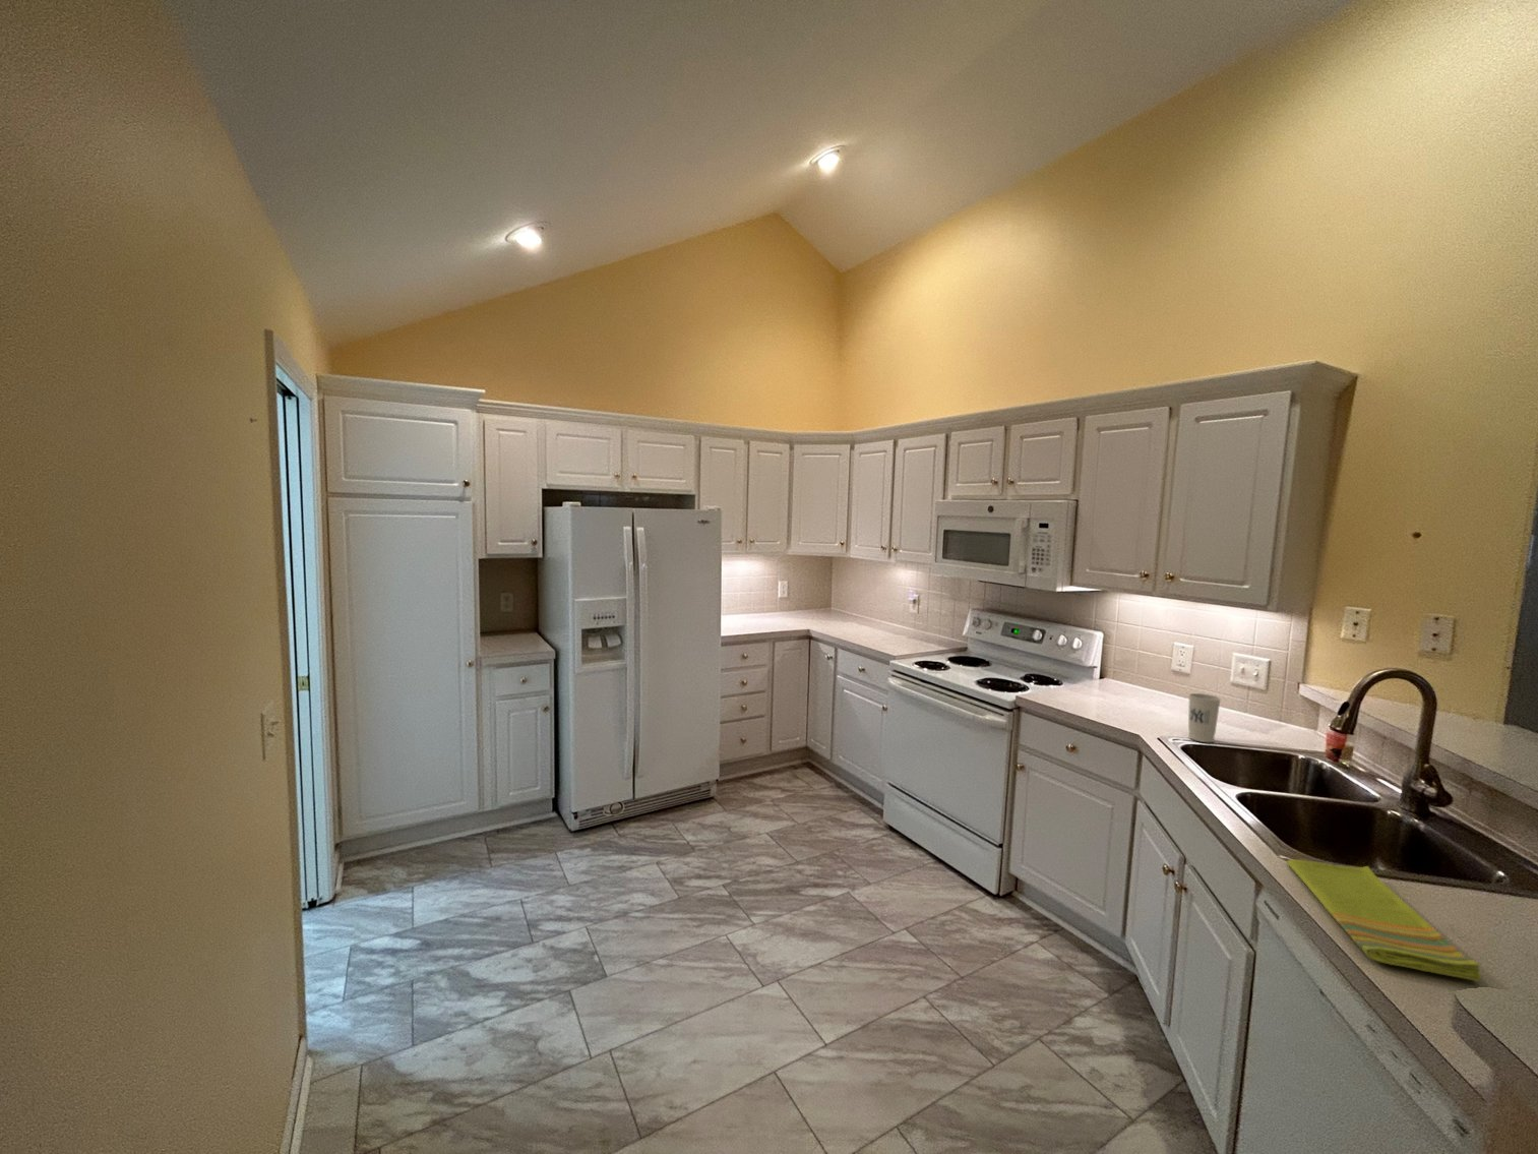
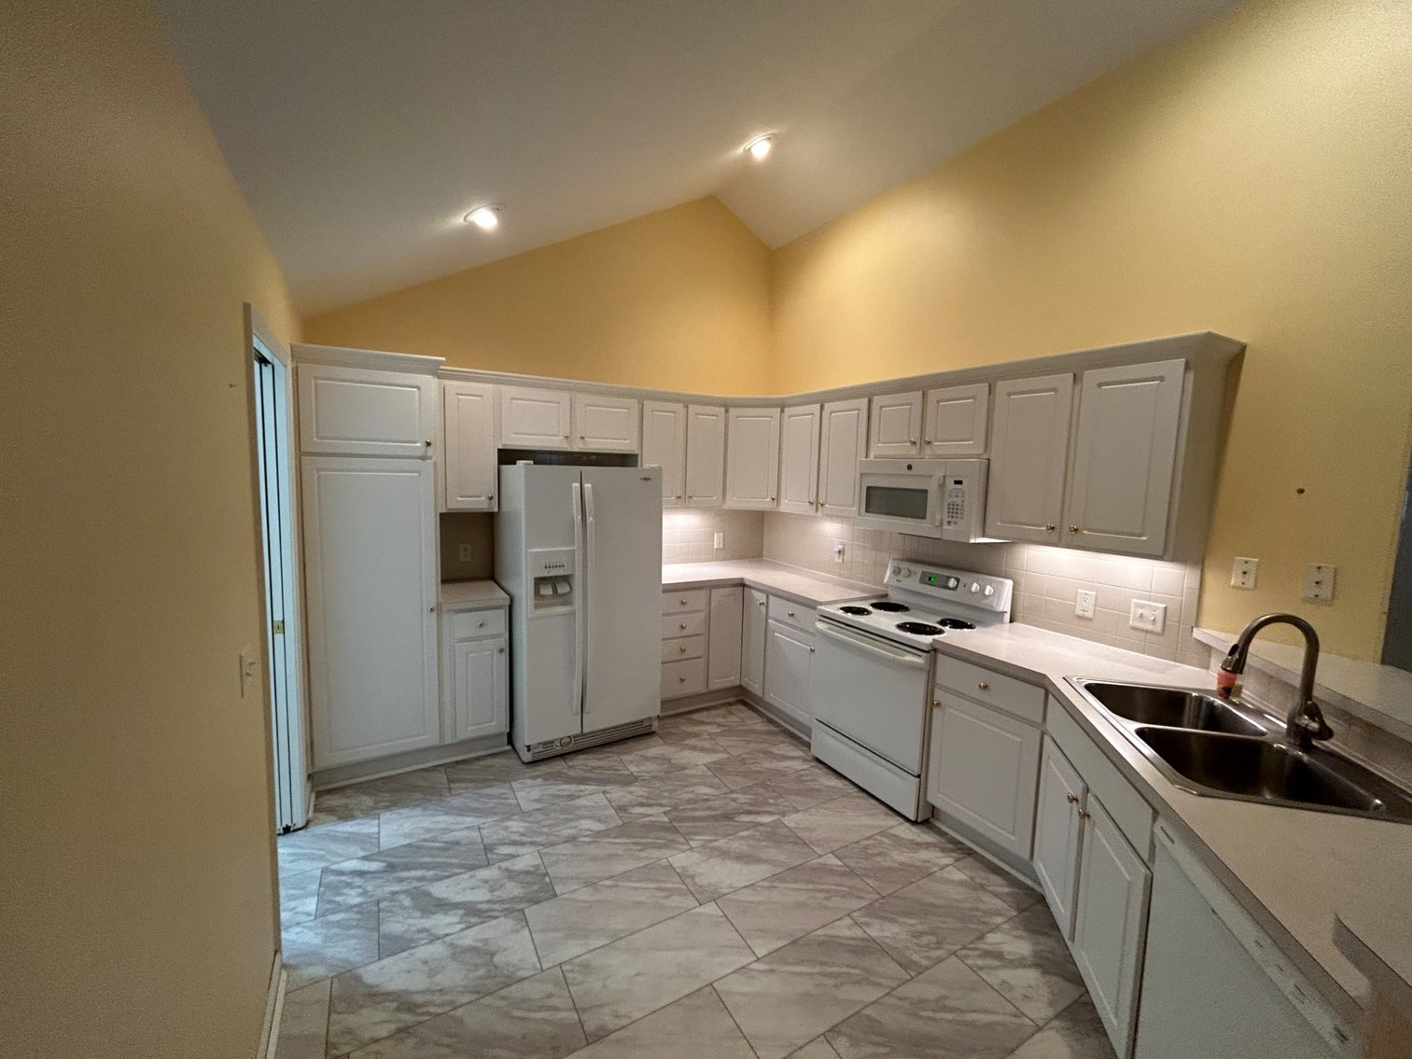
- dish towel [1286,858,1482,982]
- cup [1188,692,1222,743]
